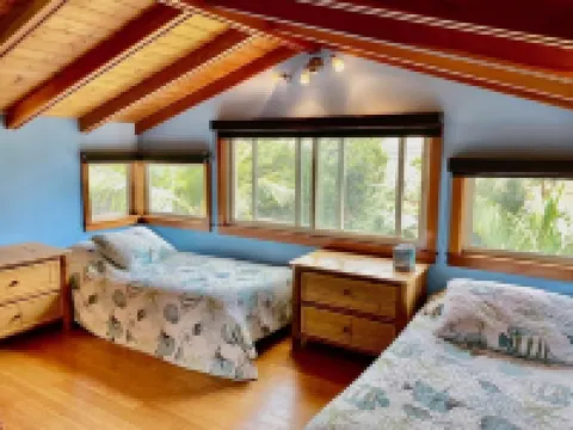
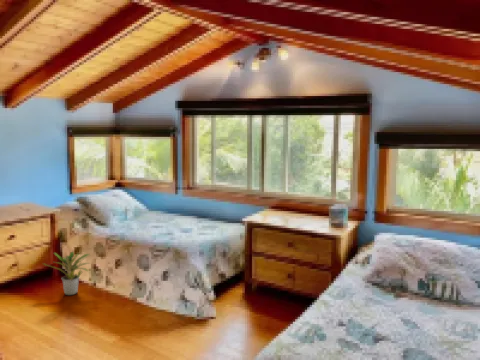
+ potted plant [42,251,91,296]
